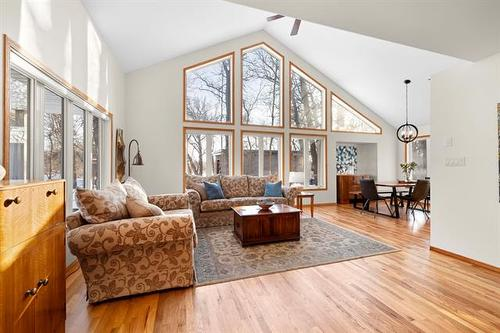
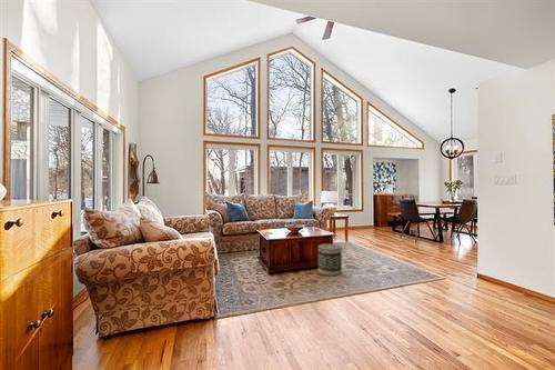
+ basket [316,242,343,277]
